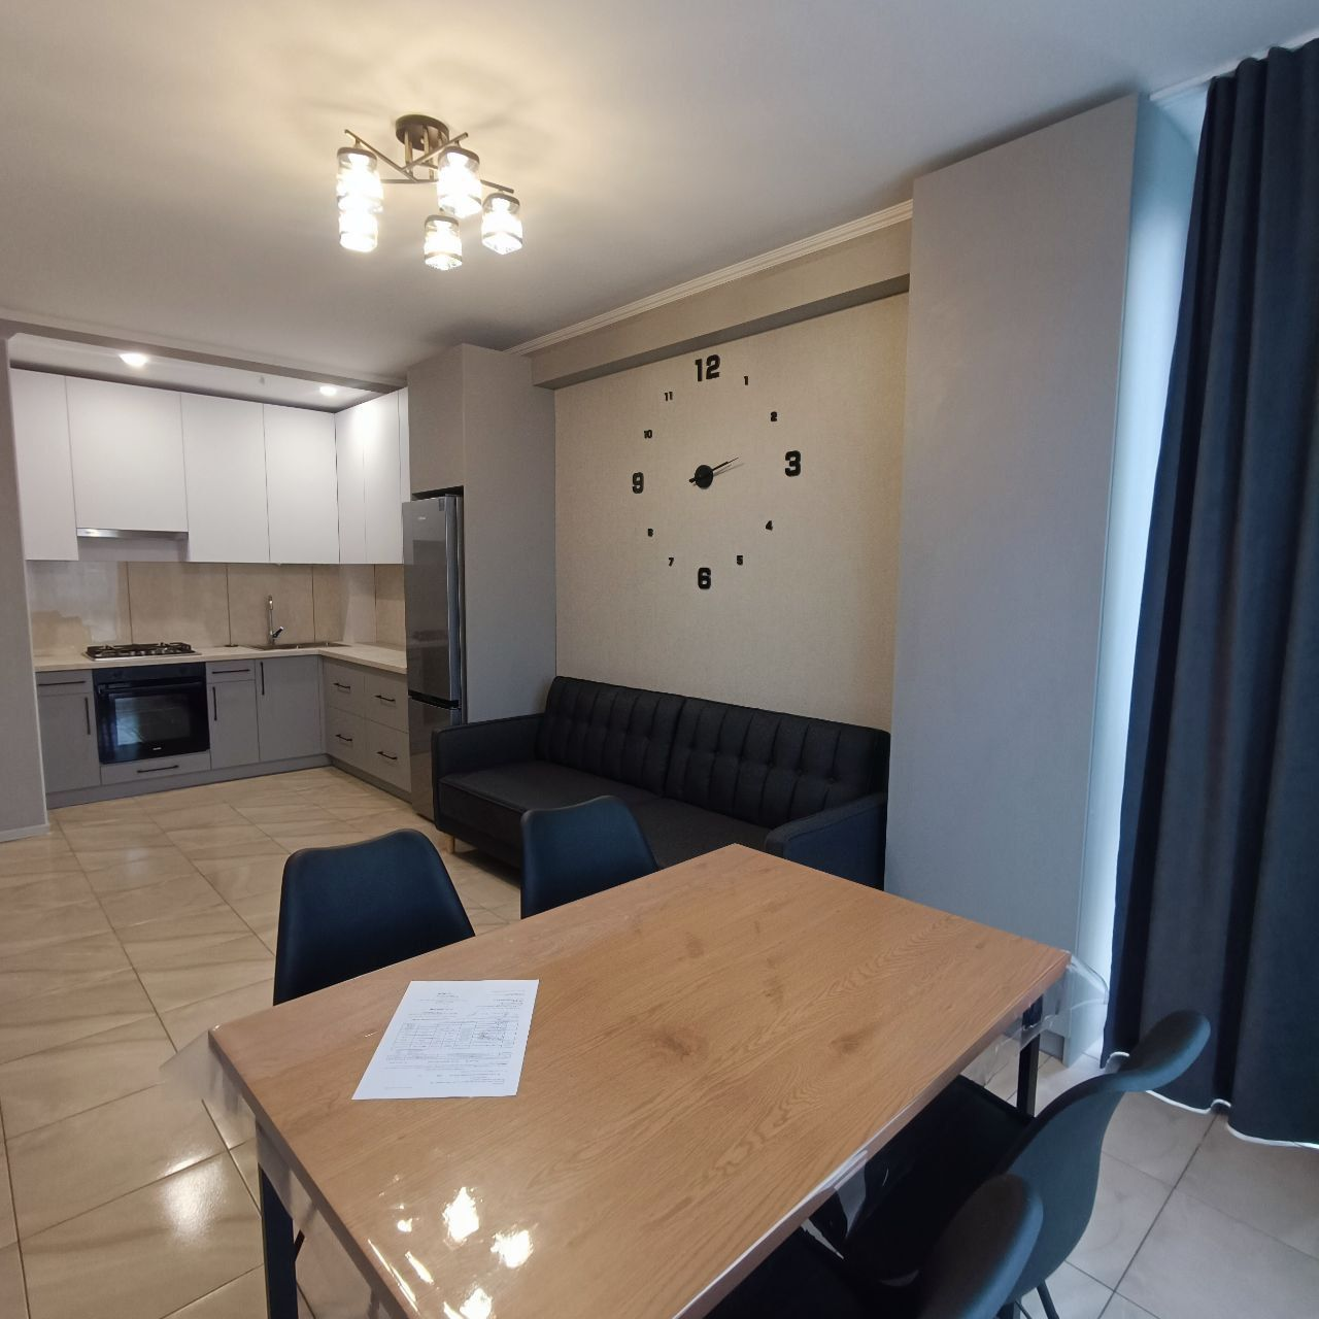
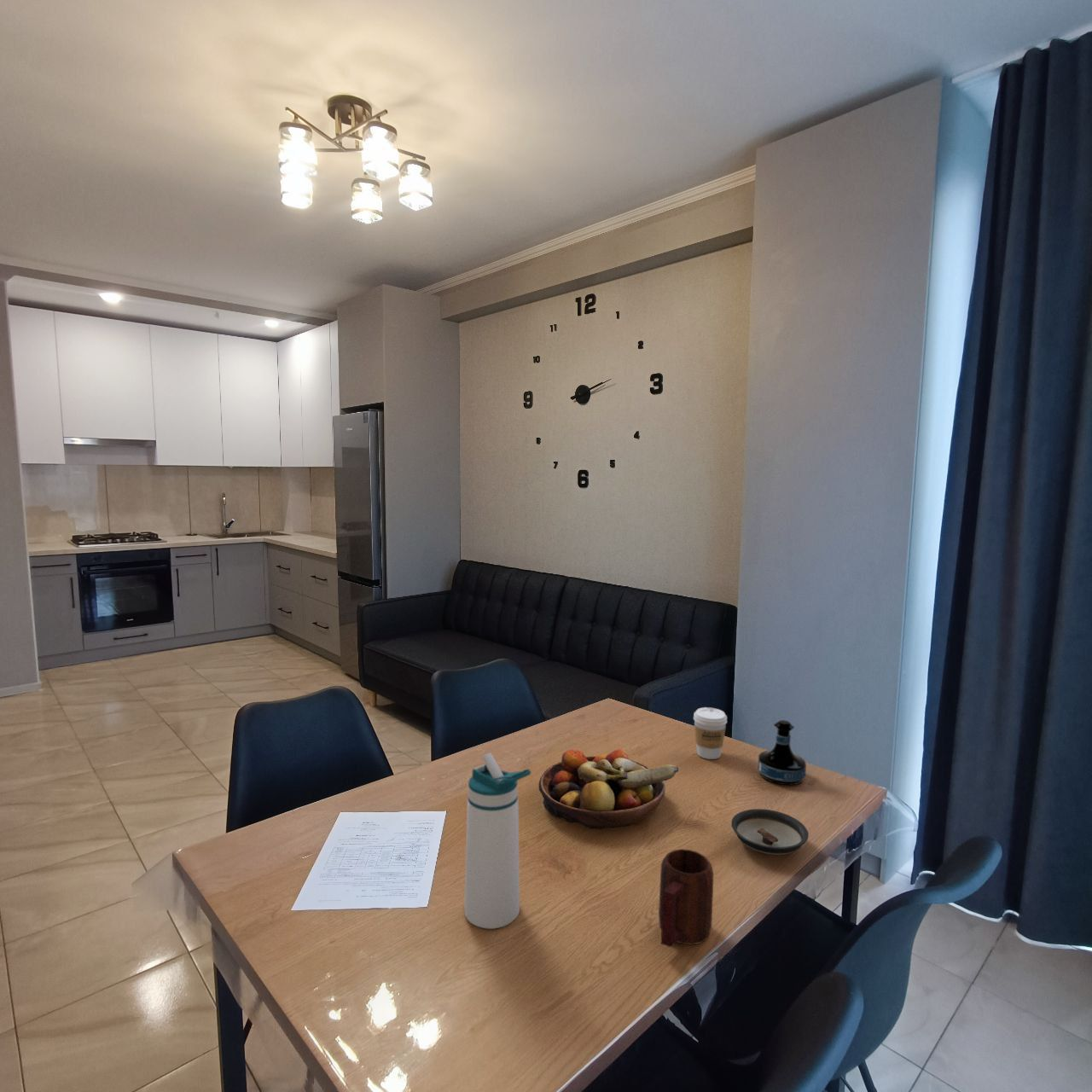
+ water bottle [463,752,531,930]
+ mug [658,848,714,949]
+ coffee cup [693,706,728,760]
+ saucer [730,808,810,856]
+ fruit bowl [538,749,679,830]
+ tequila bottle [757,719,807,786]
